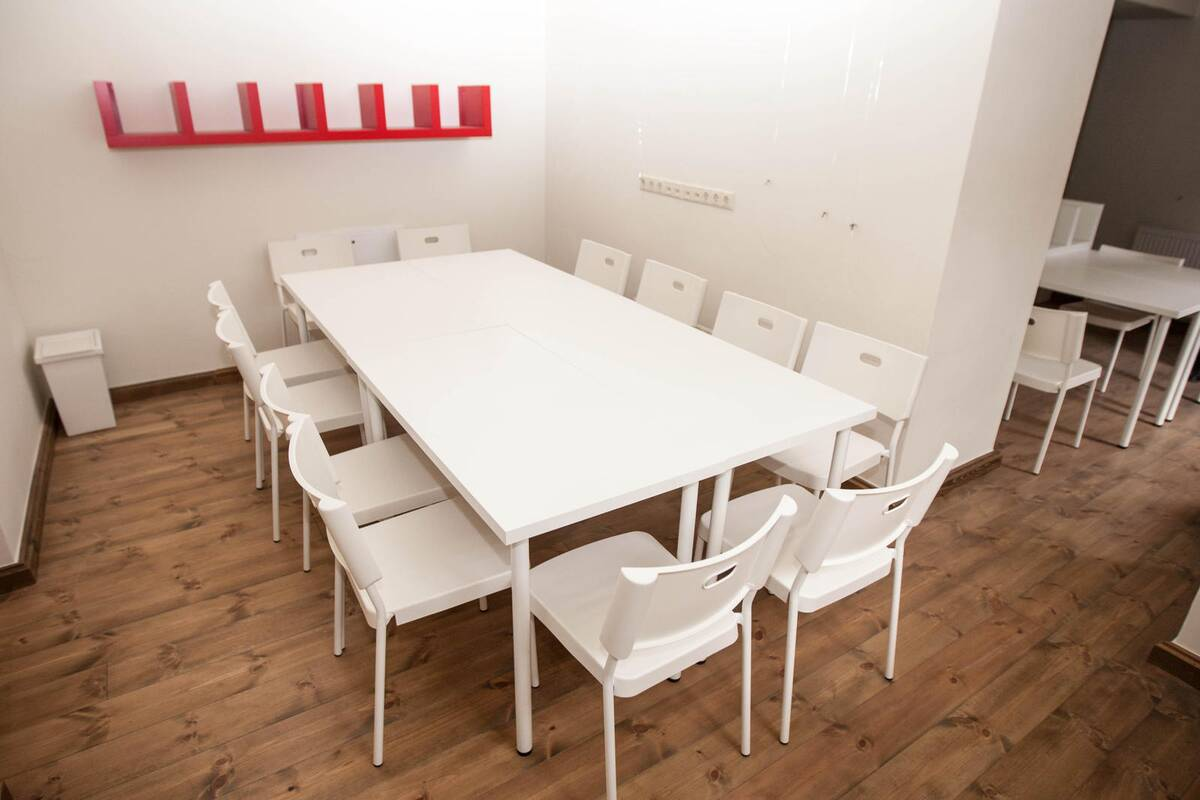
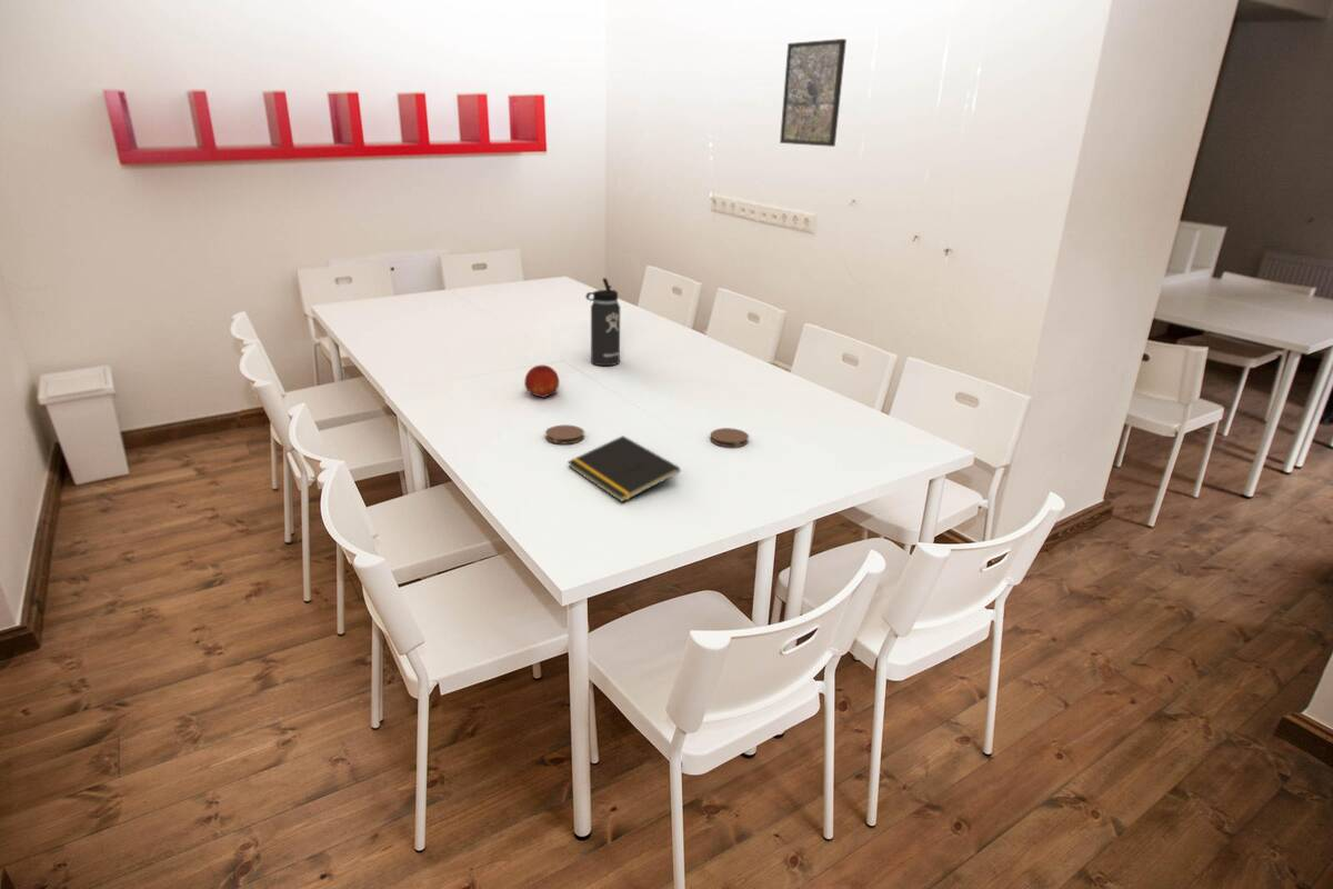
+ coaster [544,423,585,446]
+ thermos bottle [584,277,621,367]
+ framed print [779,38,848,148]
+ fruit [523,364,560,400]
+ coaster [710,427,750,448]
+ notepad [567,434,681,503]
